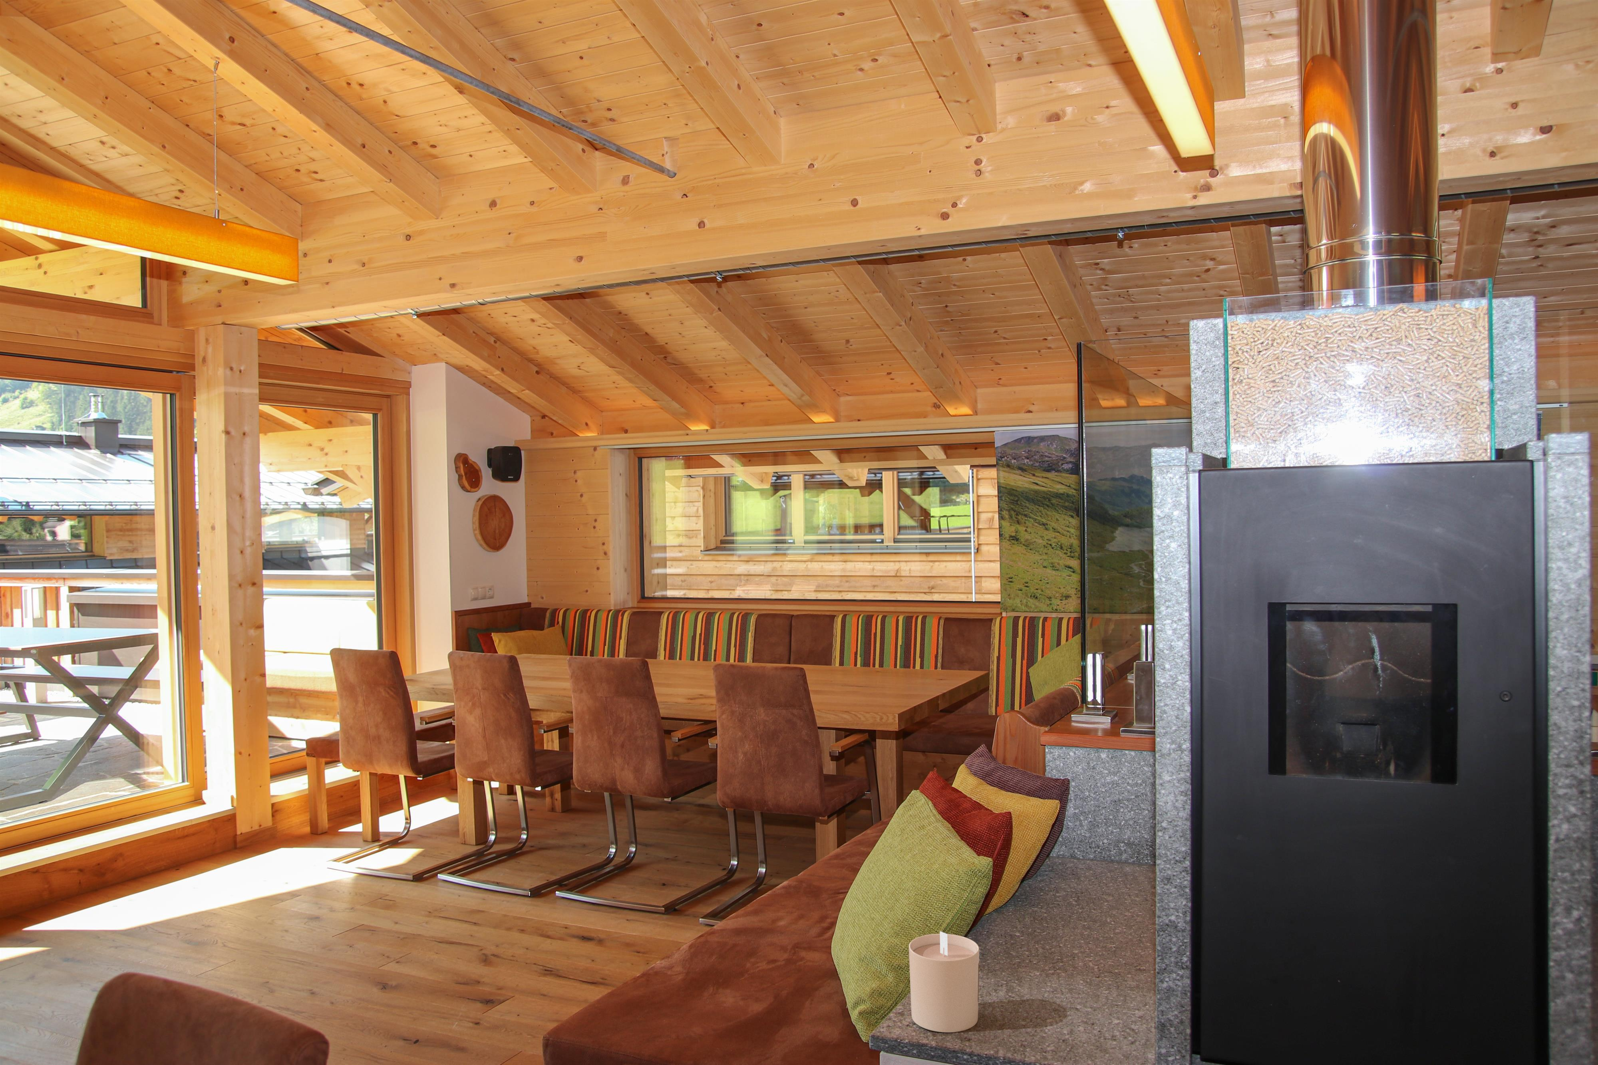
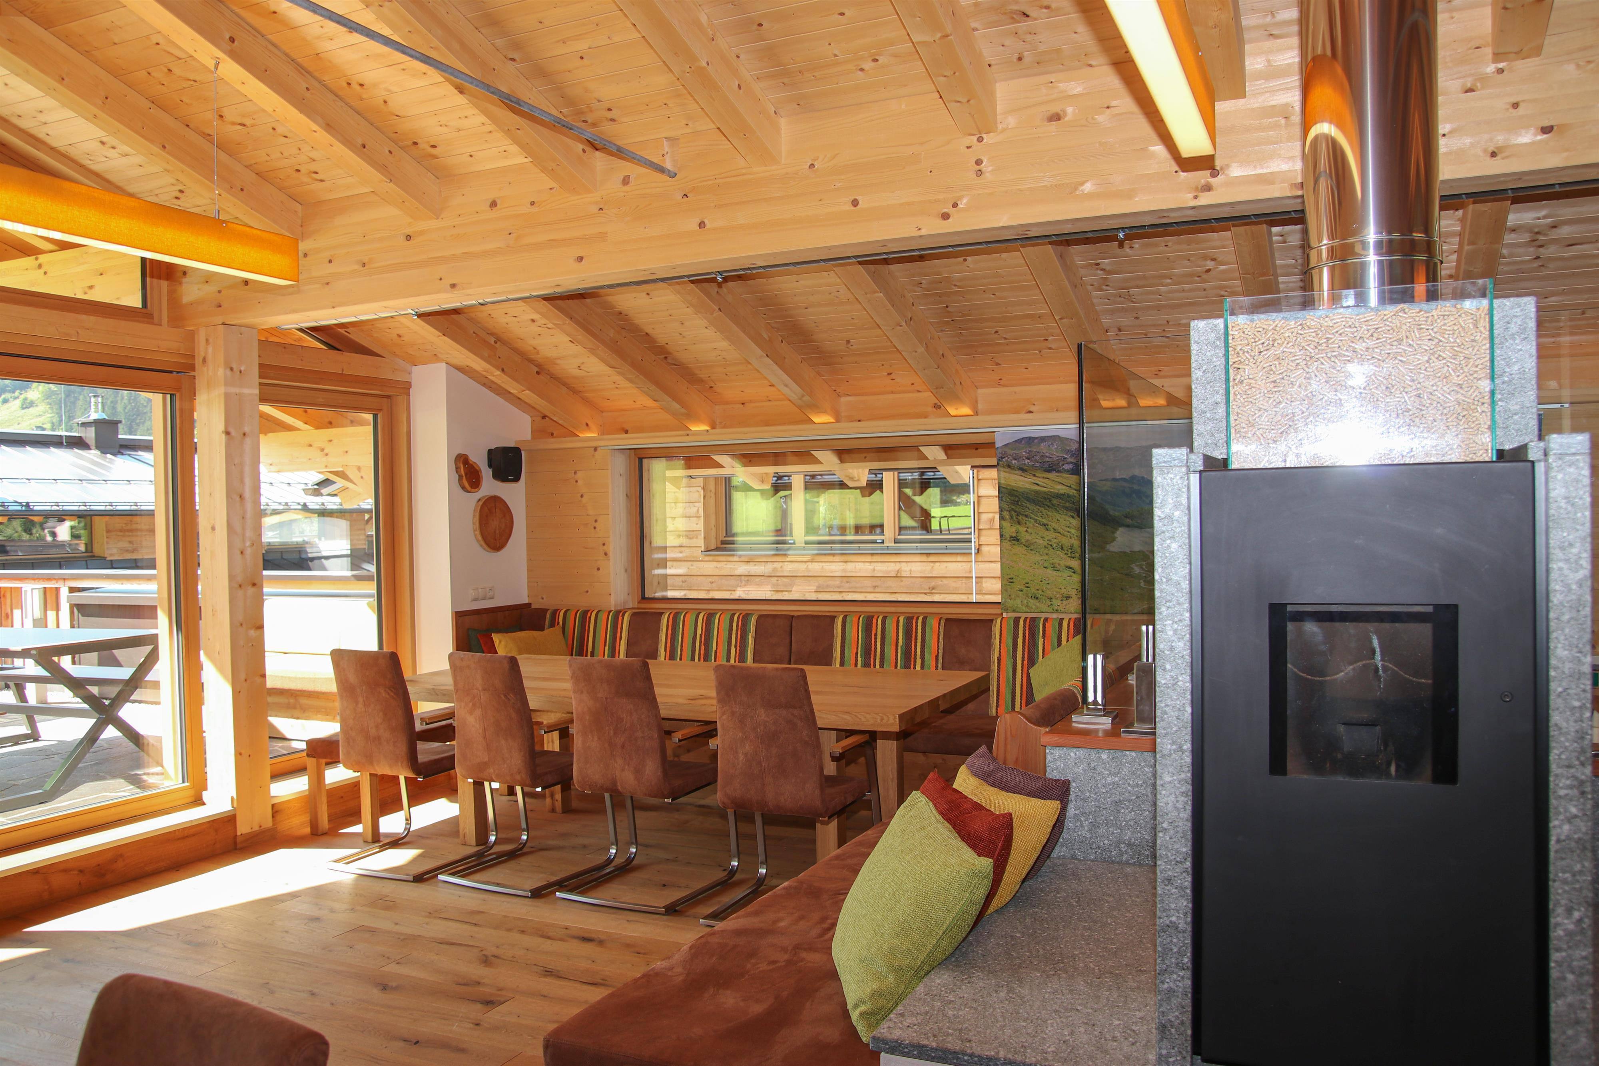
- candle [908,931,980,1033]
